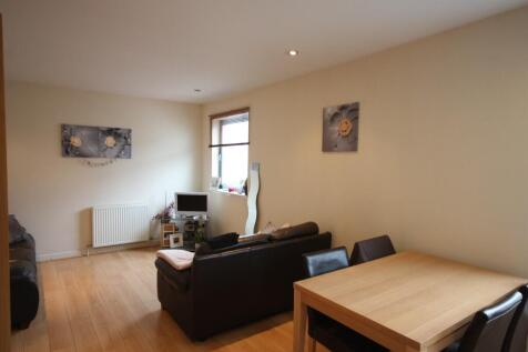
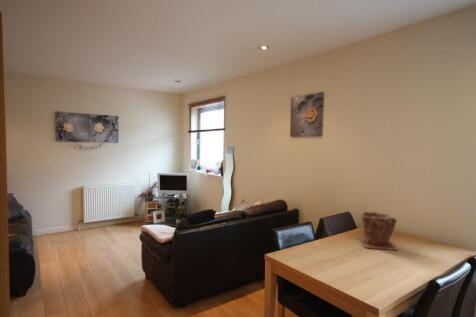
+ plant pot [358,210,398,251]
